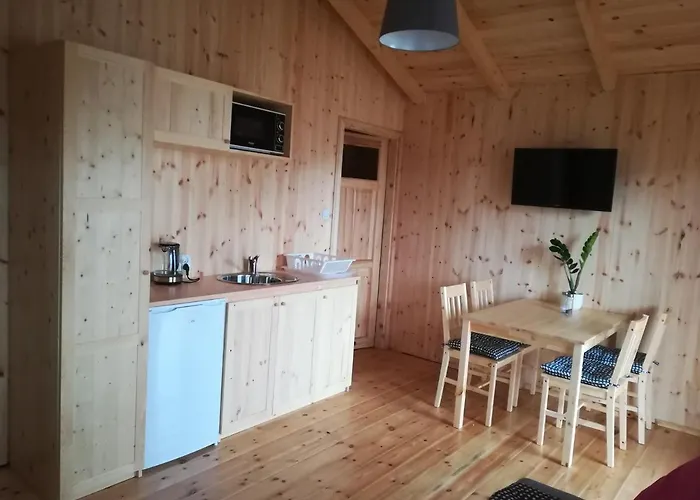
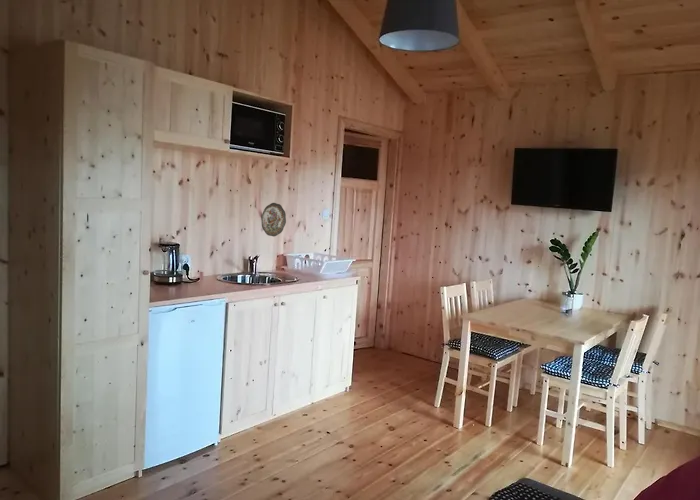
+ decorative plate [260,202,287,237]
